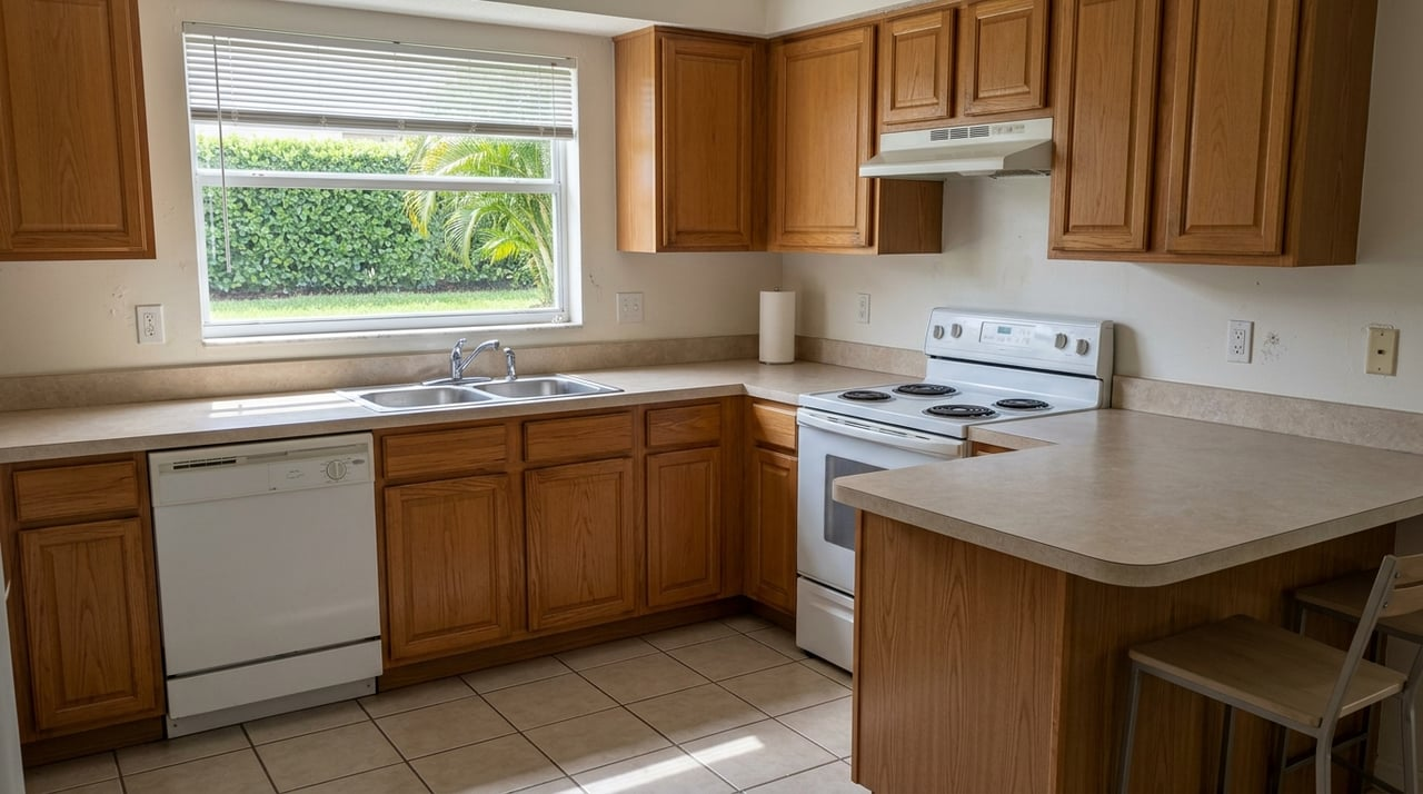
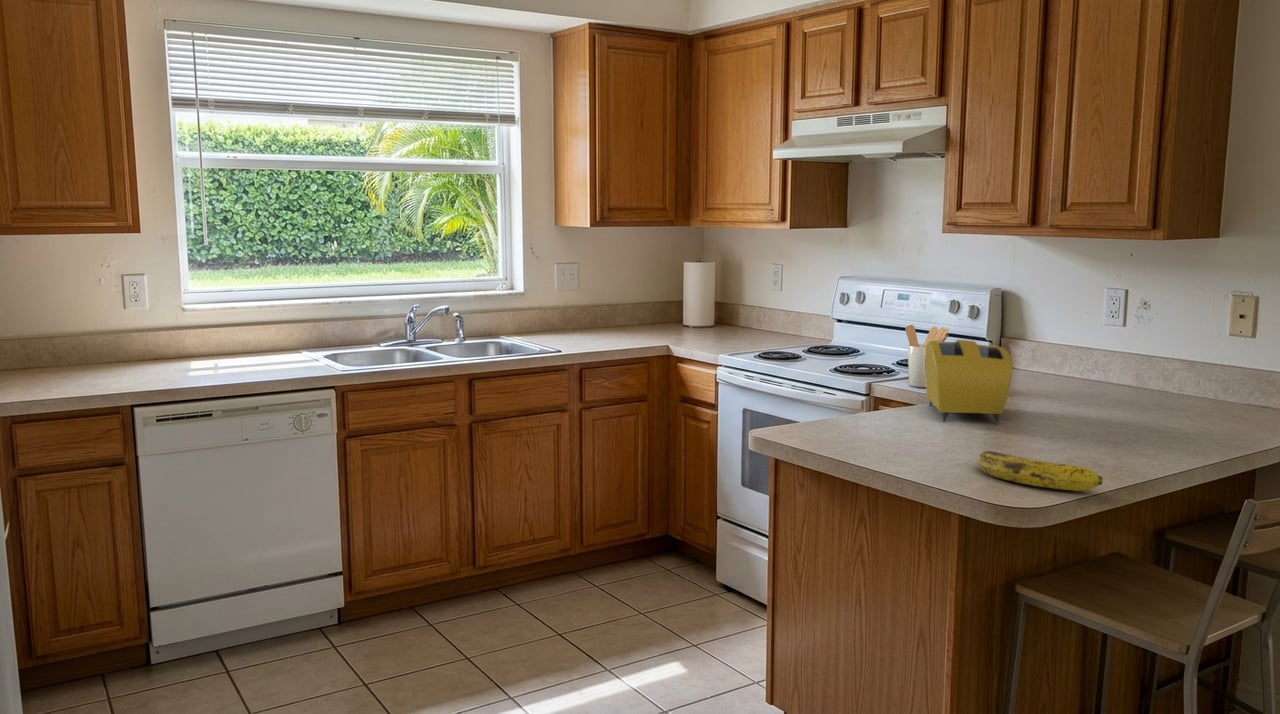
+ fruit [976,450,1103,492]
+ toaster [925,338,1013,424]
+ utensil holder [905,324,950,388]
